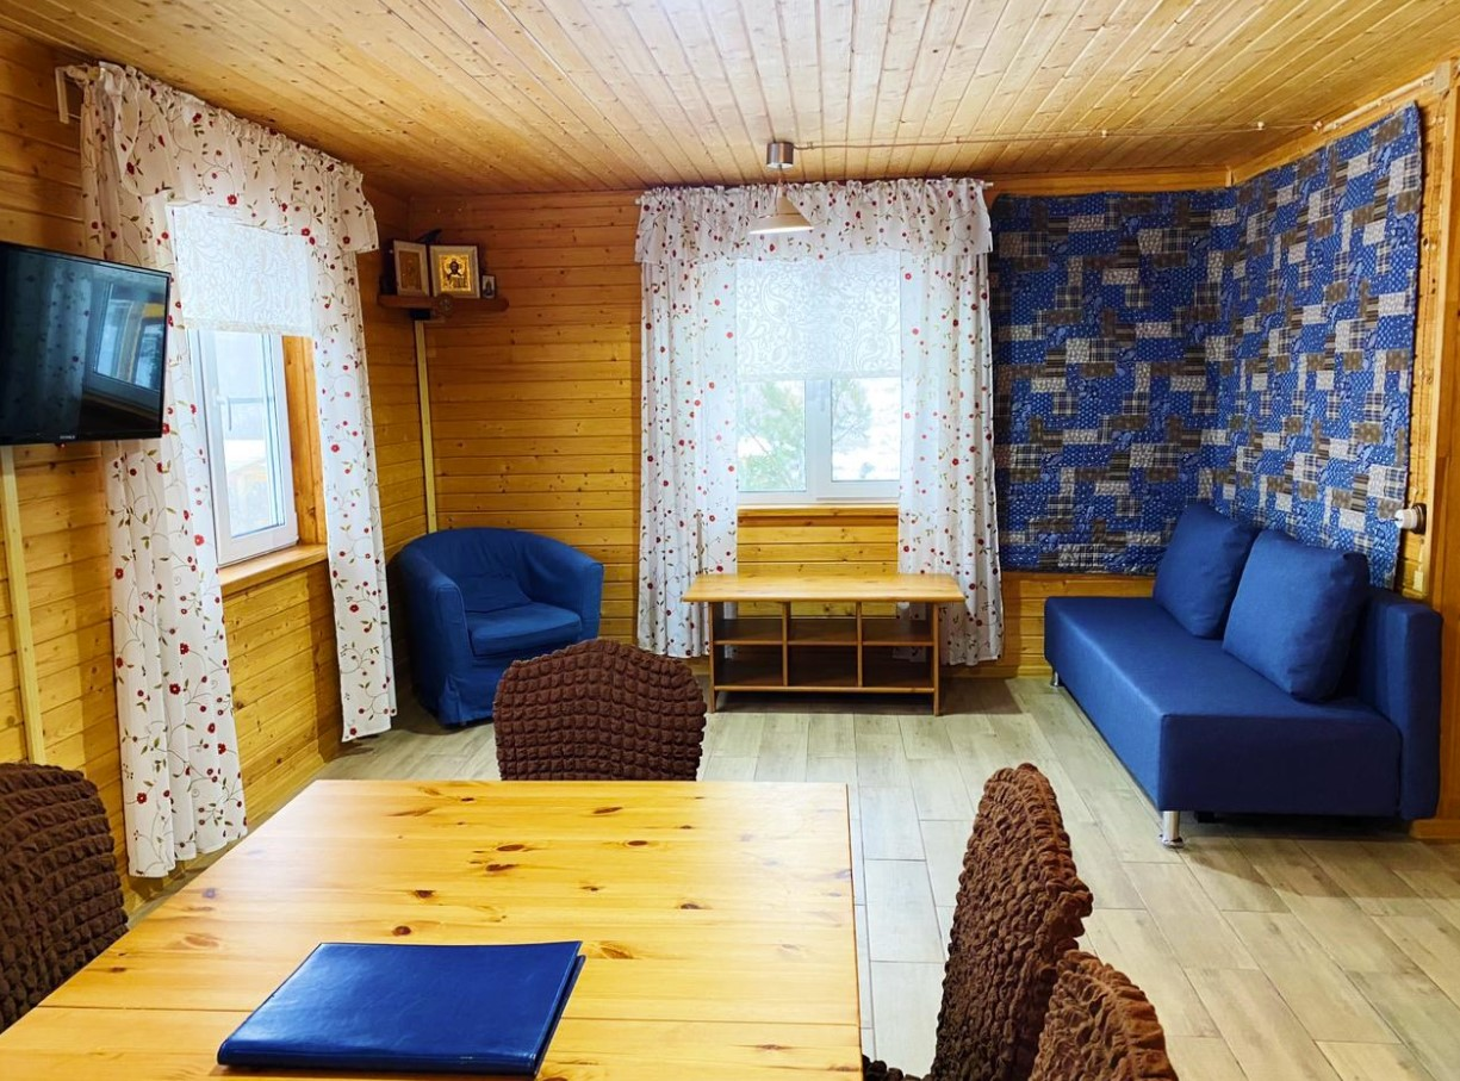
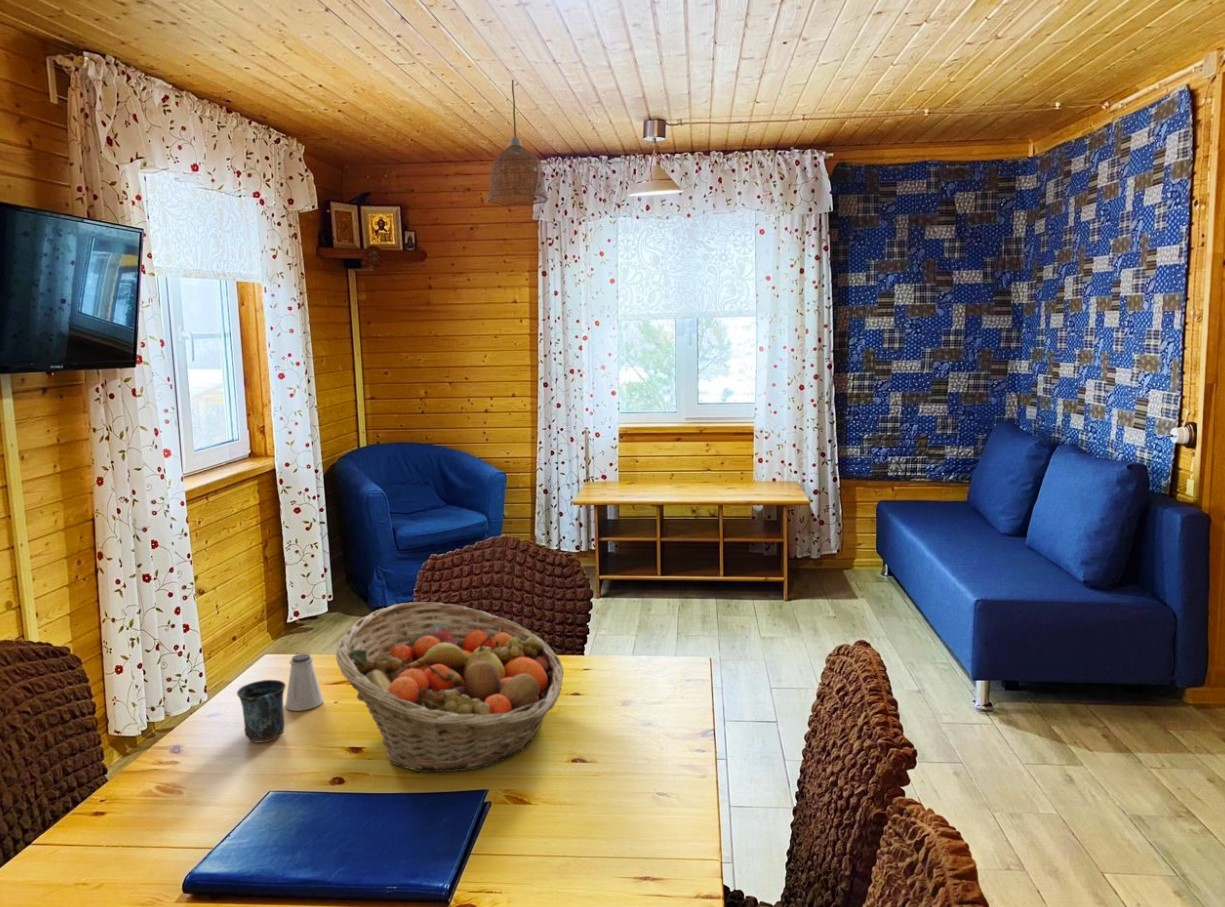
+ saltshaker [284,653,324,712]
+ mug [236,679,287,744]
+ fruit basket [335,601,565,773]
+ pendant lamp [485,79,550,207]
